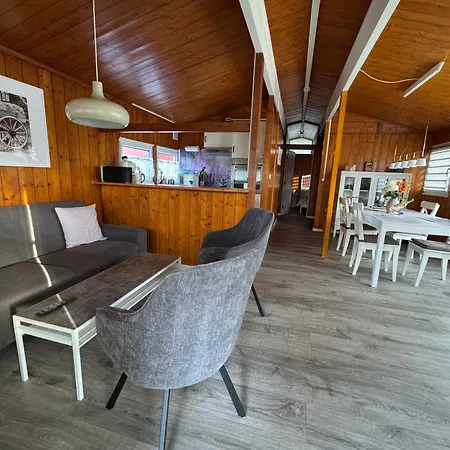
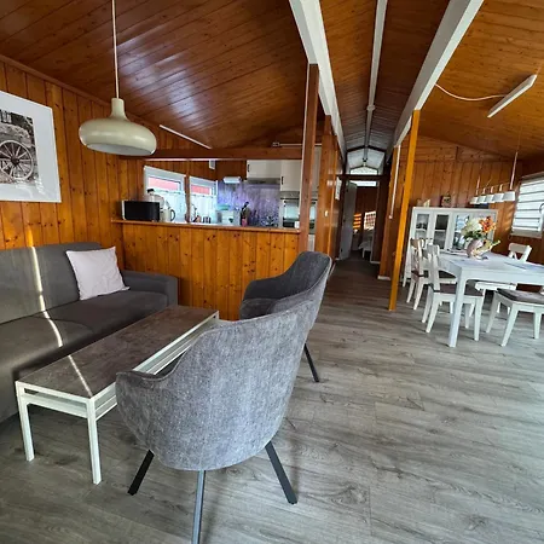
- remote control [34,295,78,318]
